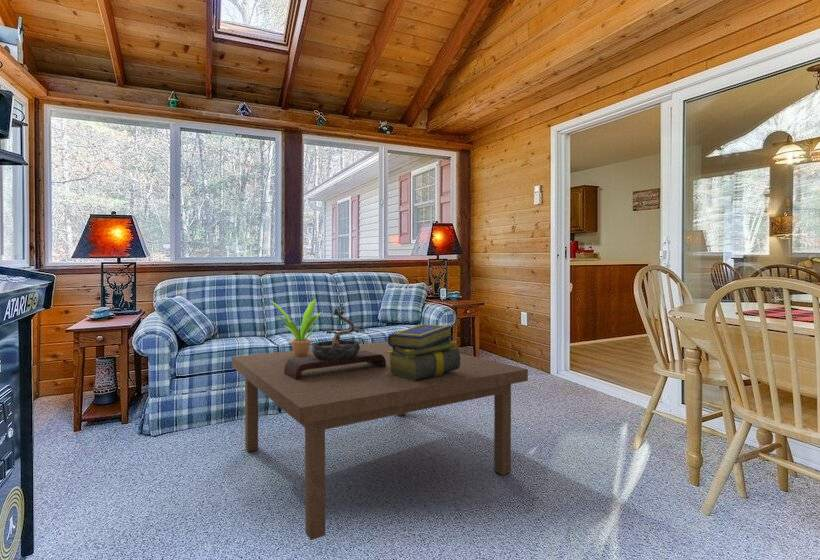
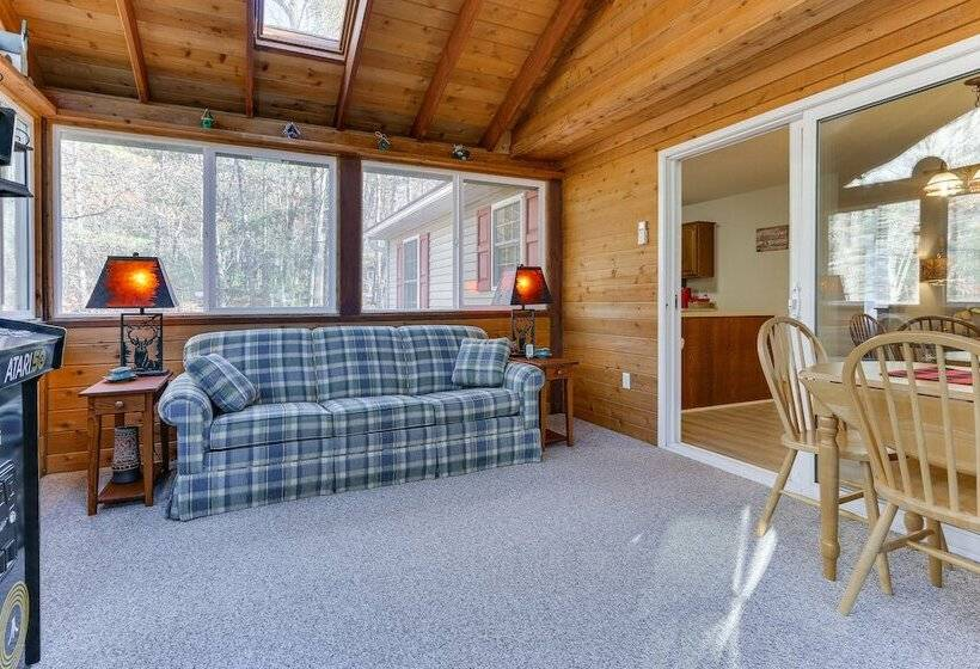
- coffee table [231,341,529,541]
- stack of books [387,323,460,381]
- potted plant [269,298,323,356]
- bonsai tree [284,303,386,380]
